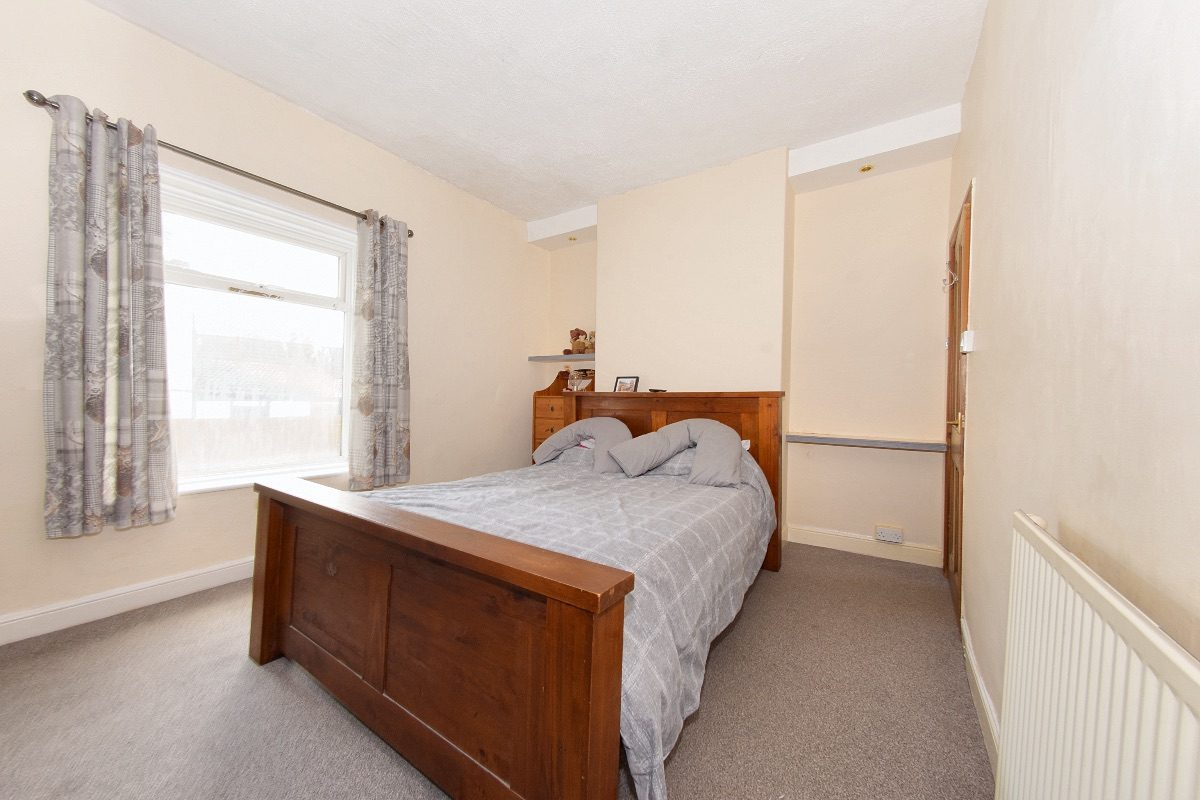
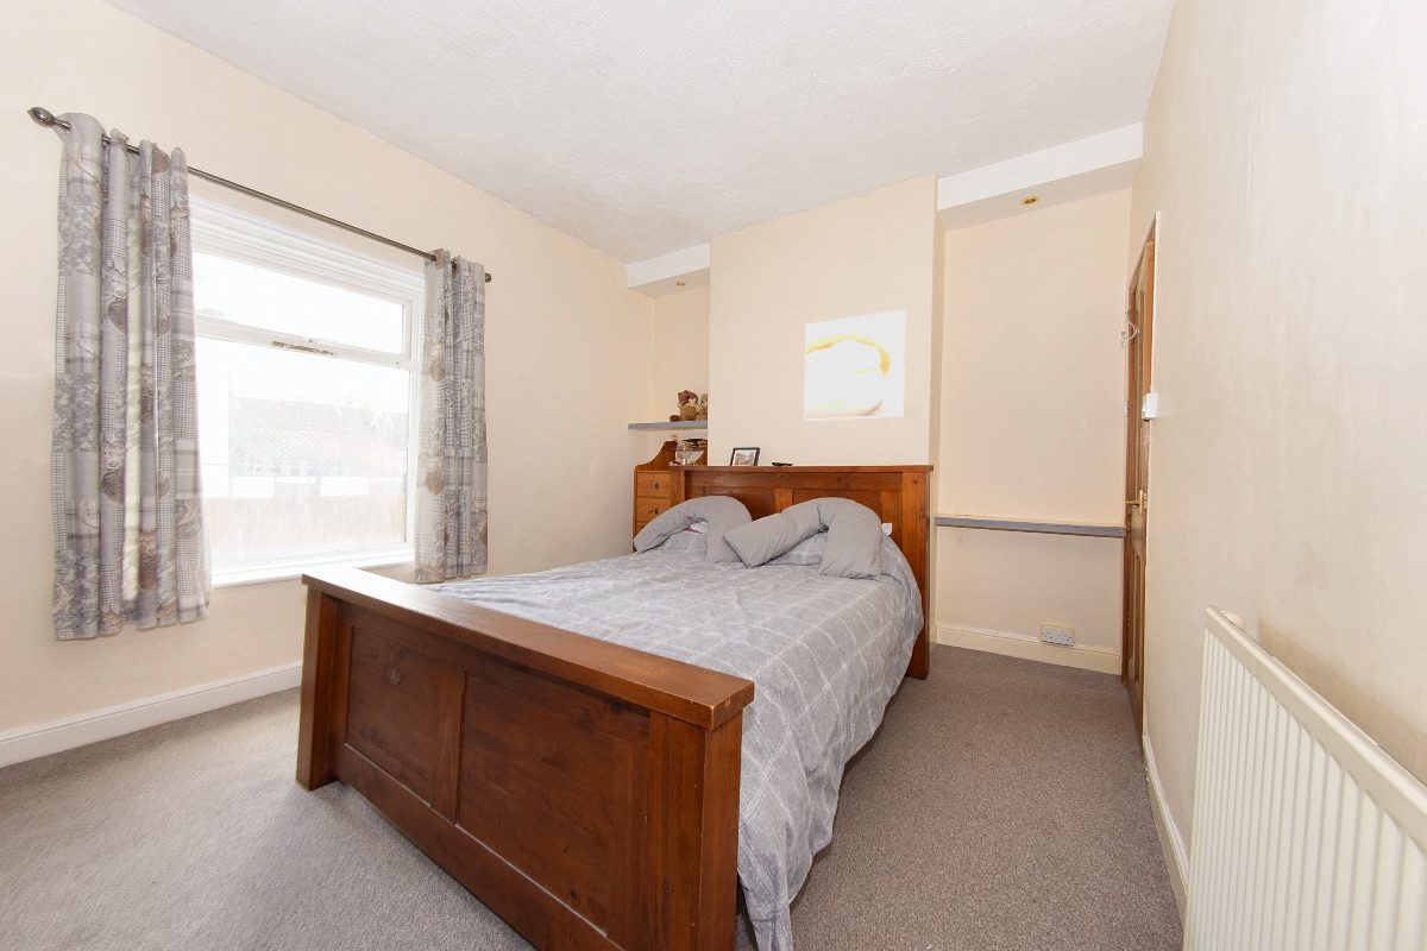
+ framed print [803,309,906,422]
